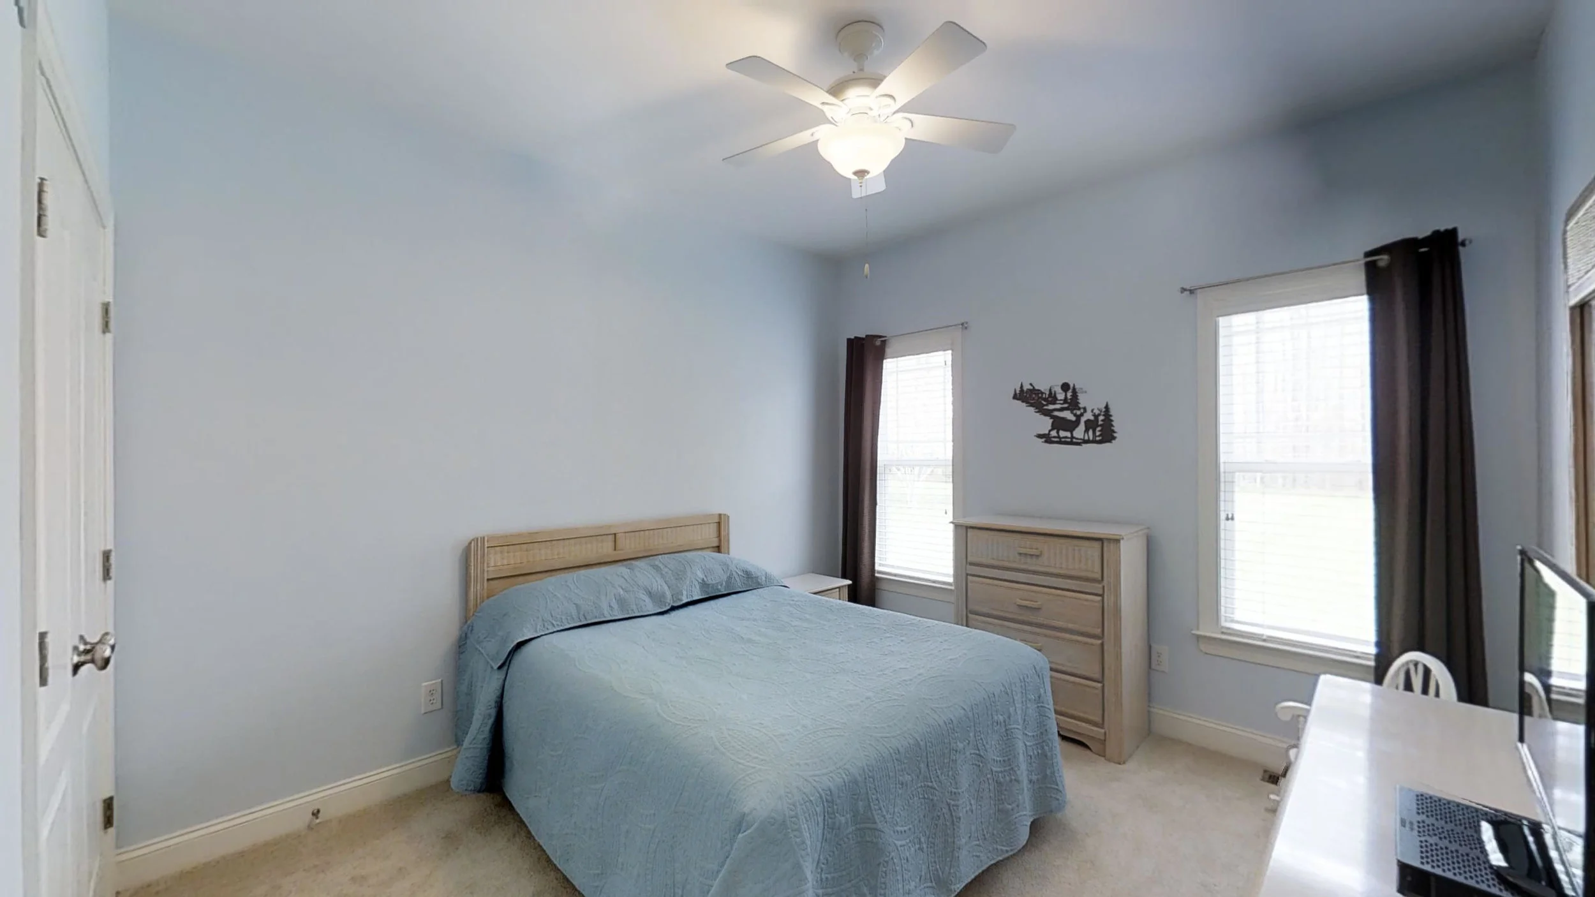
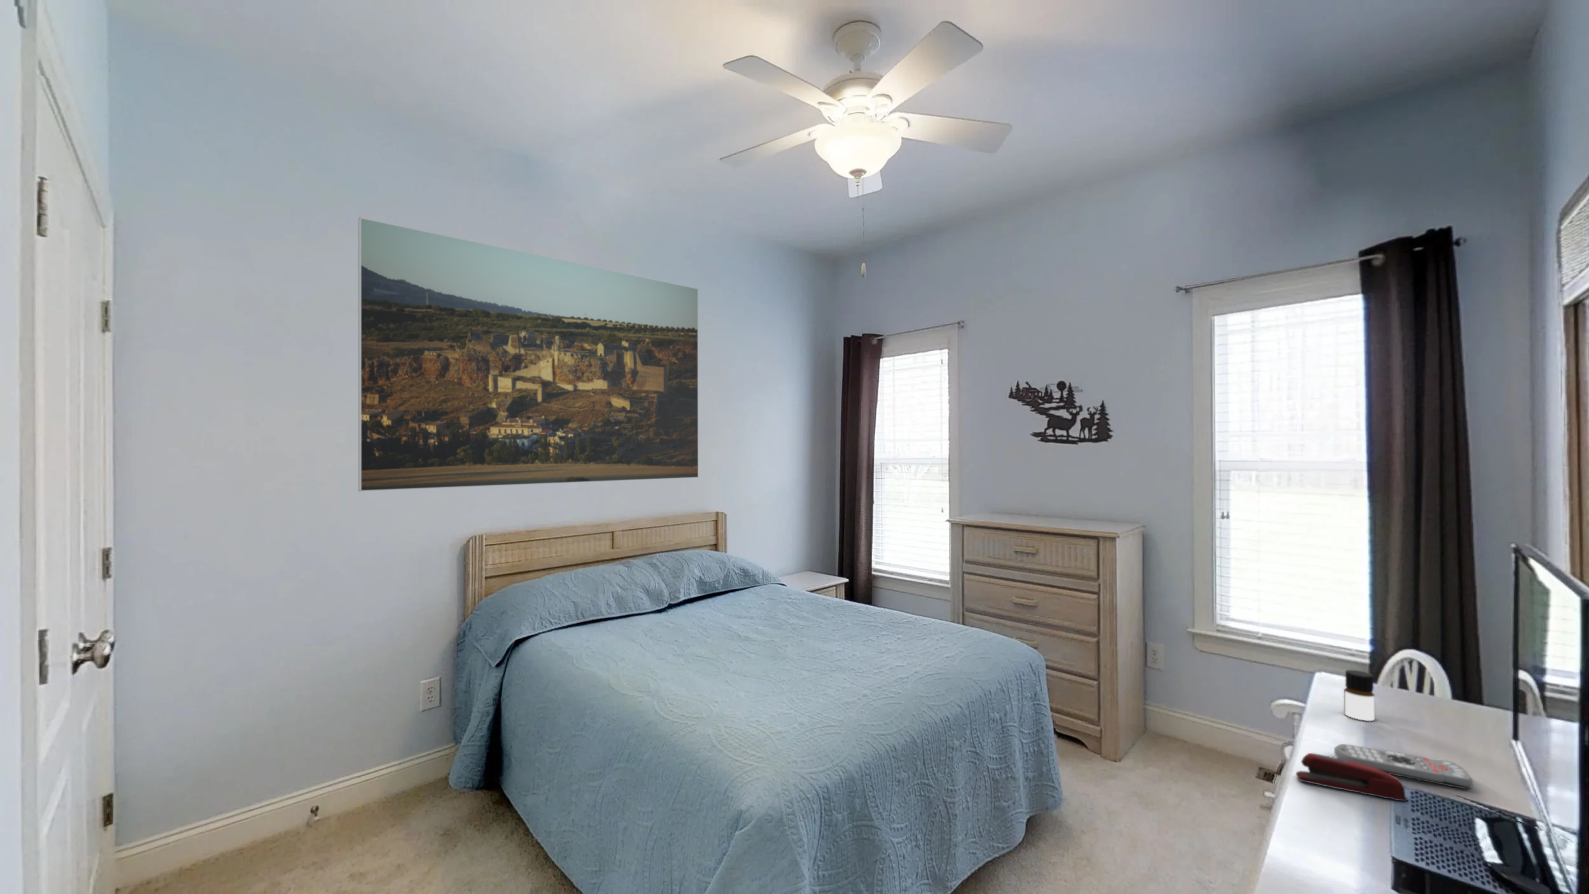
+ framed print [357,217,700,492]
+ bottle [1343,669,1375,722]
+ remote control [1334,743,1474,789]
+ stapler [1295,752,1409,802]
